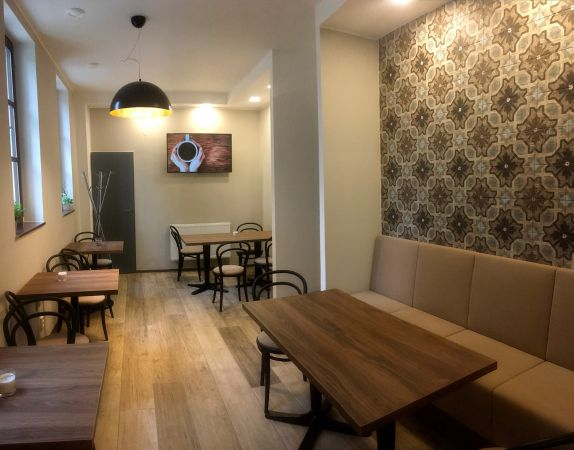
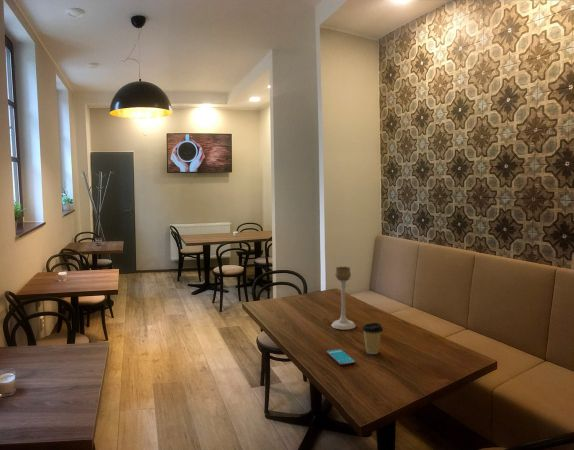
+ coffee cup [361,322,384,355]
+ candle holder [330,266,357,330]
+ smartphone [325,348,357,367]
